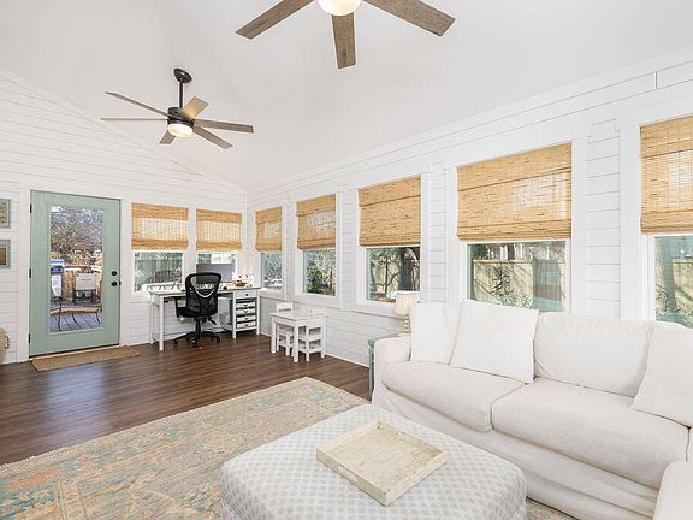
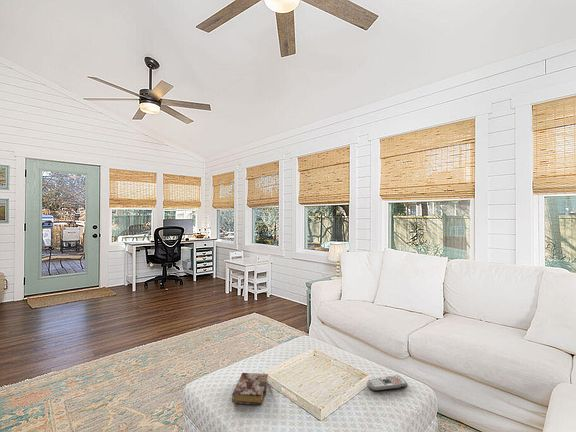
+ remote control [366,374,409,392]
+ book [231,372,269,406]
